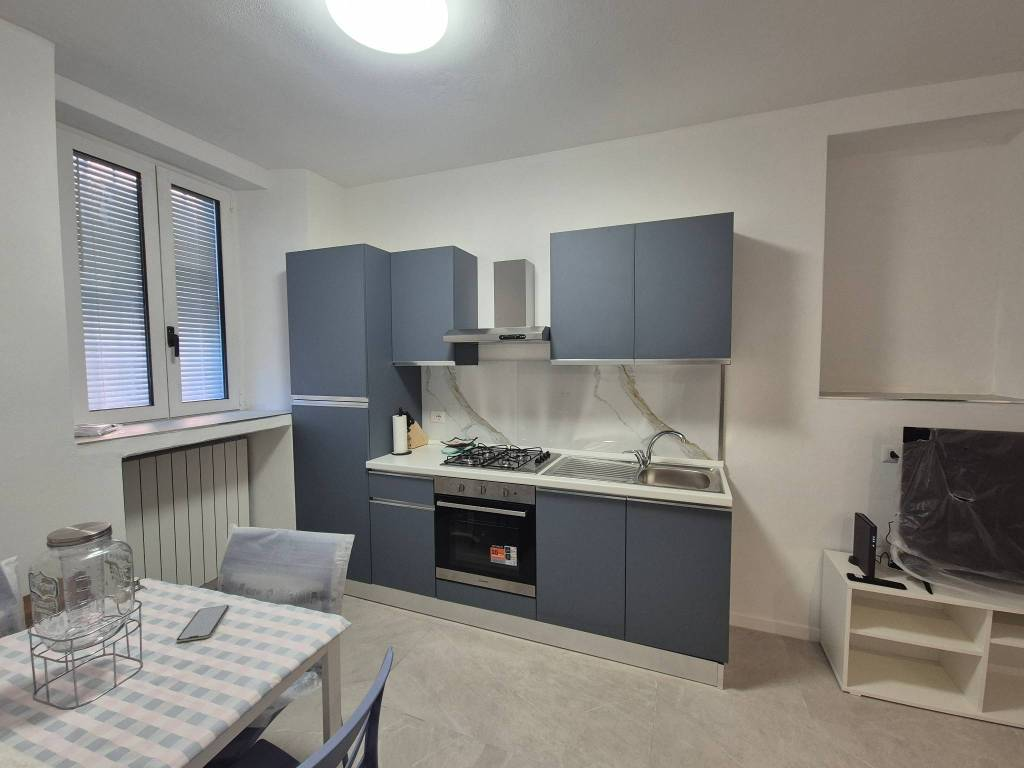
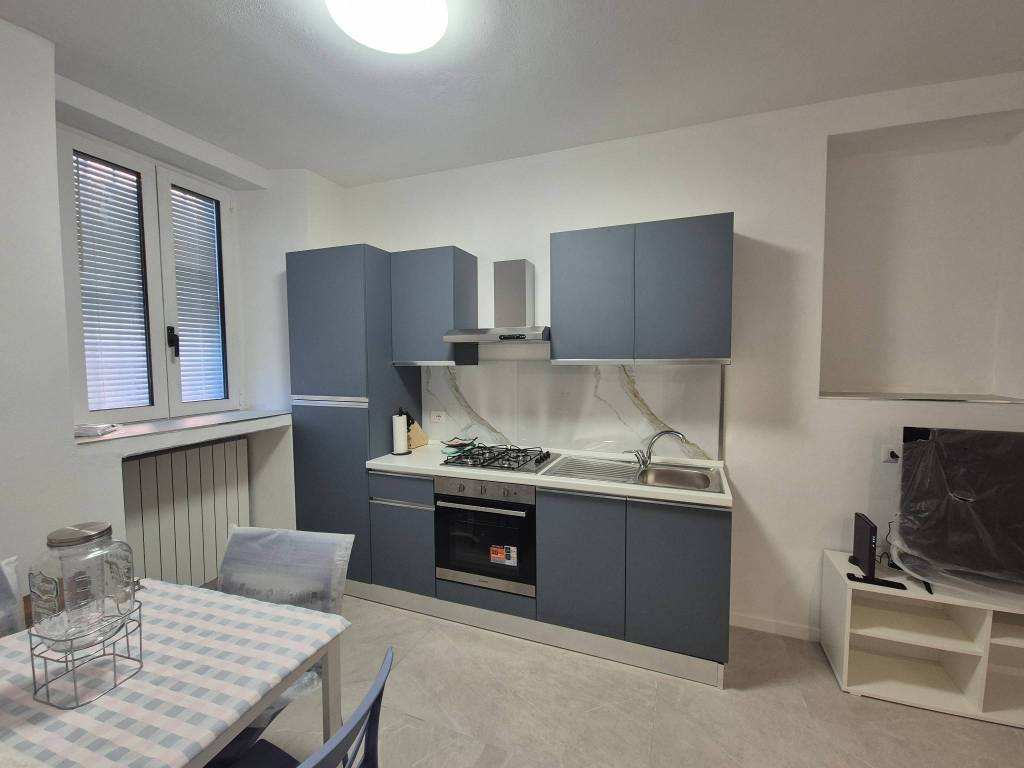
- smartphone [176,604,230,643]
